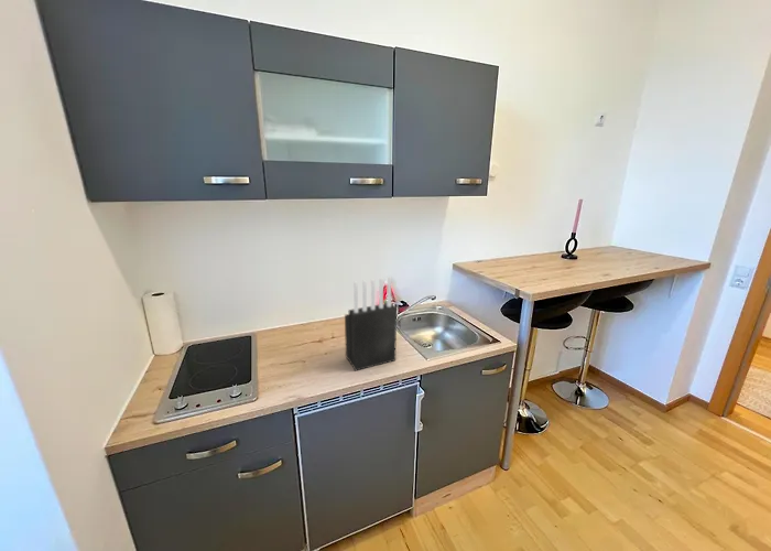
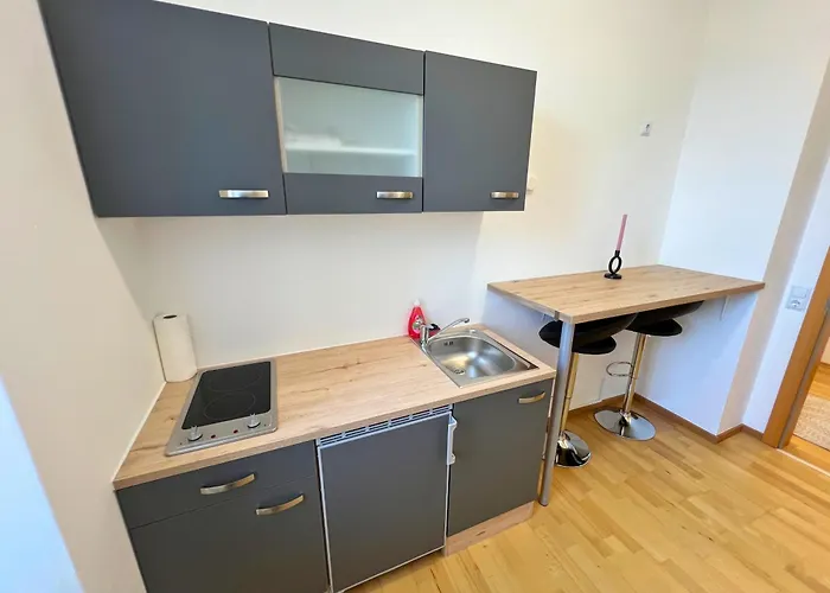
- knife block [344,276,398,372]
